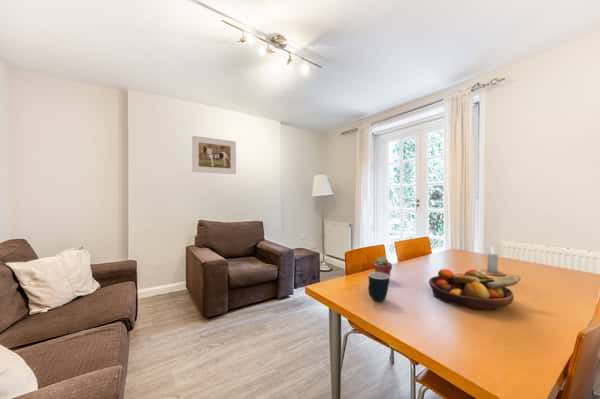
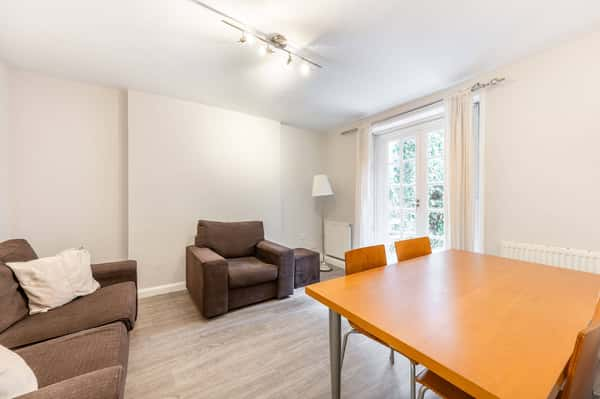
- potted succulent [372,256,393,278]
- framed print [191,135,237,175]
- mug [367,271,390,303]
- candle [480,246,506,277]
- fruit bowl [428,268,522,311]
